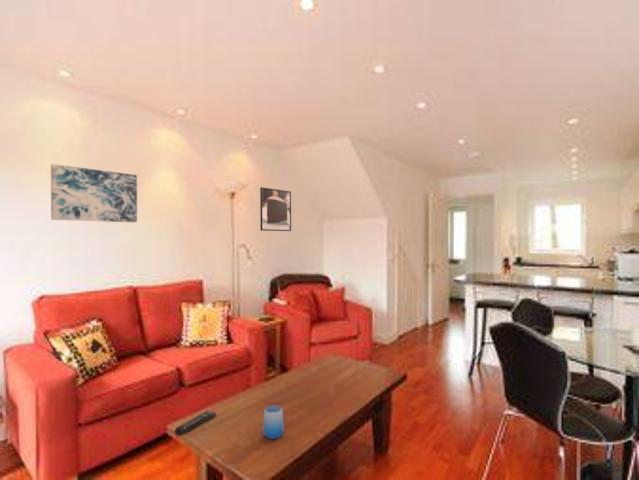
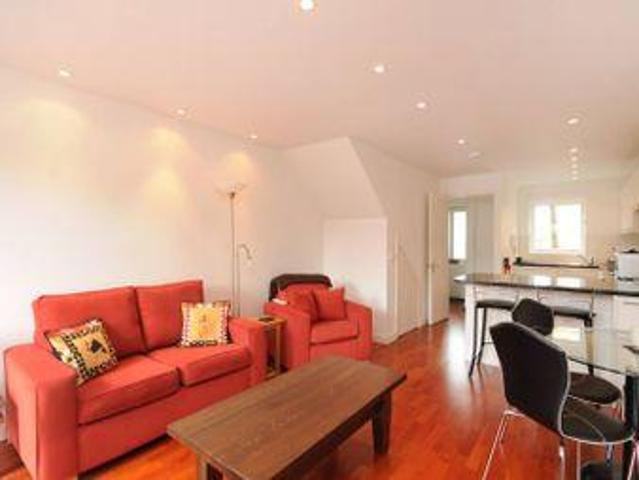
- remote control [174,409,217,436]
- cup [262,404,285,440]
- wall art [50,163,138,223]
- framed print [259,186,292,232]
